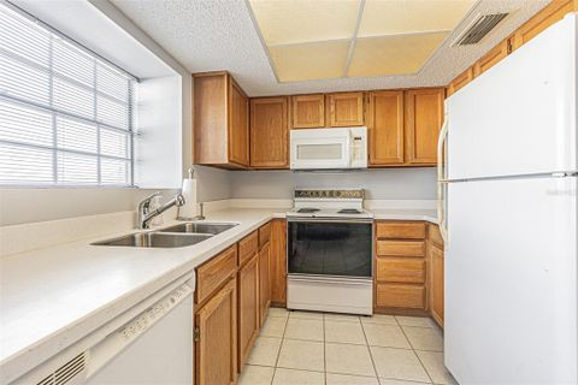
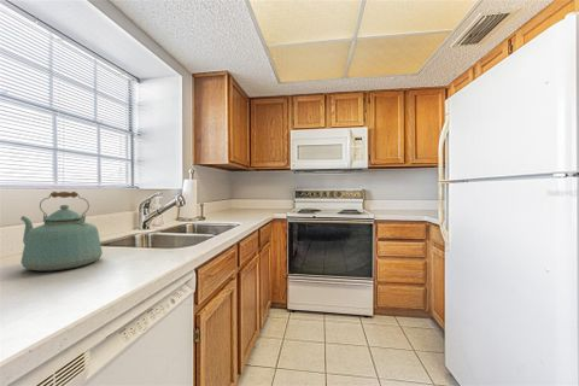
+ kettle [19,191,104,273]
